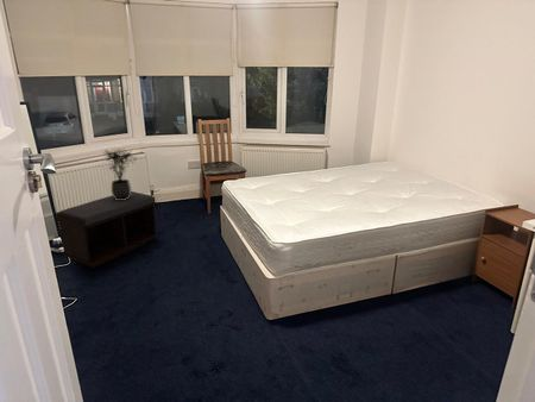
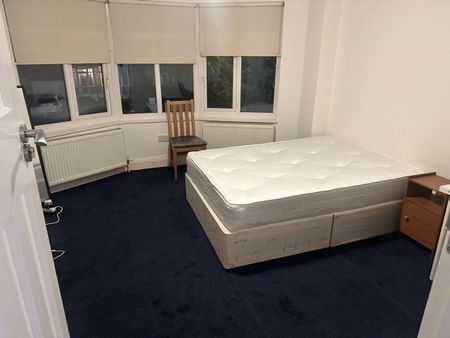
- potted plant [101,146,138,200]
- bench [55,190,159,269]
